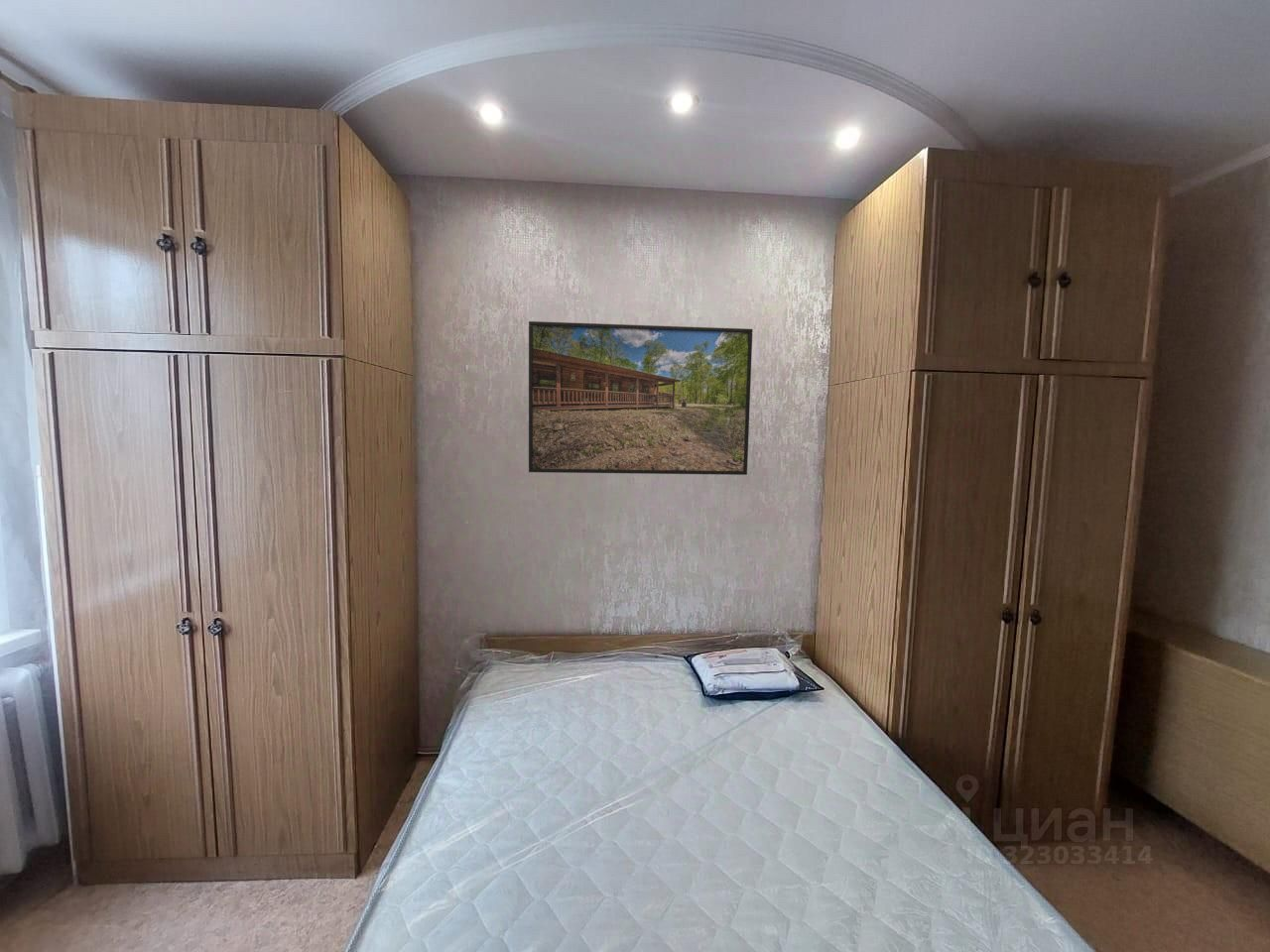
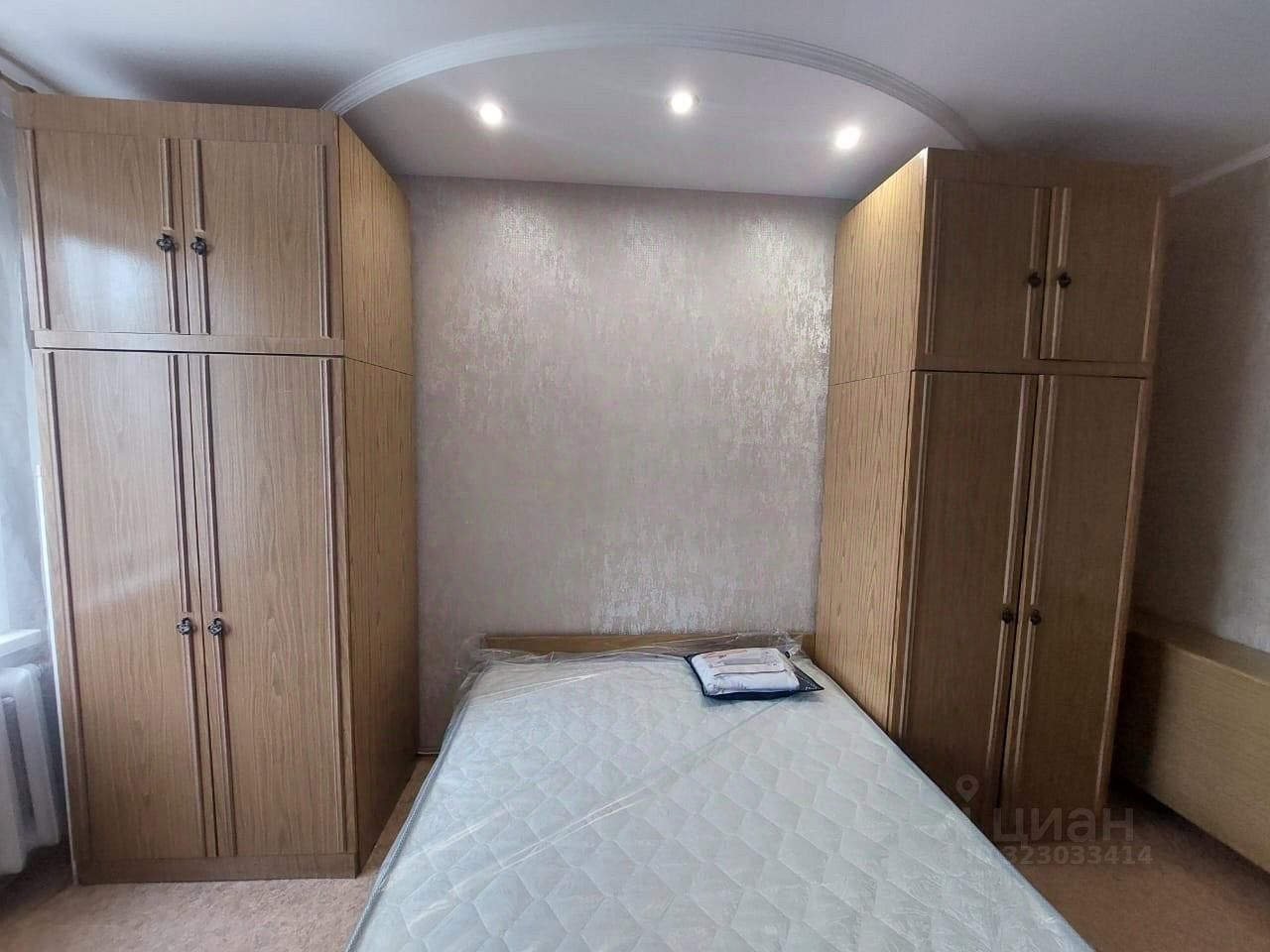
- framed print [528,320,754,476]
